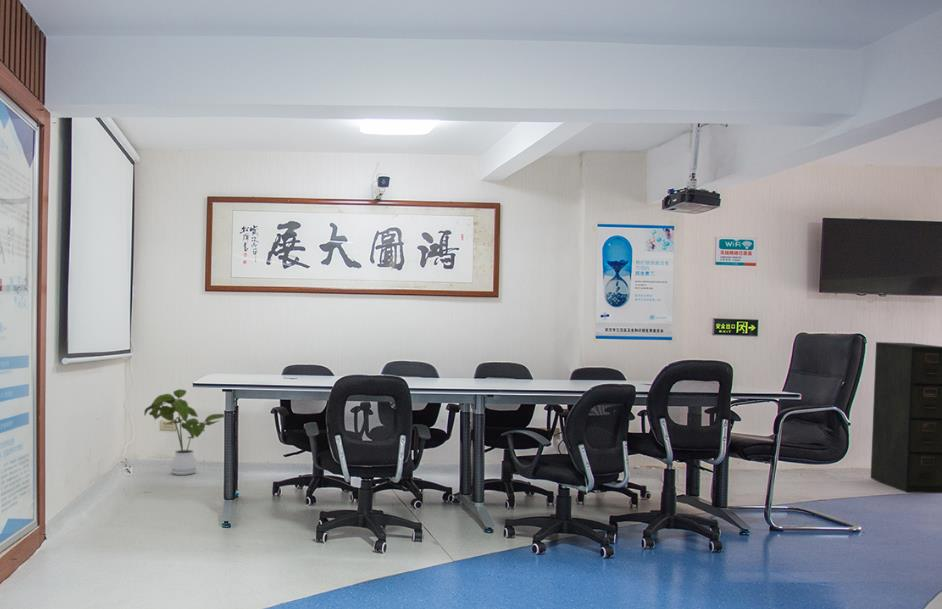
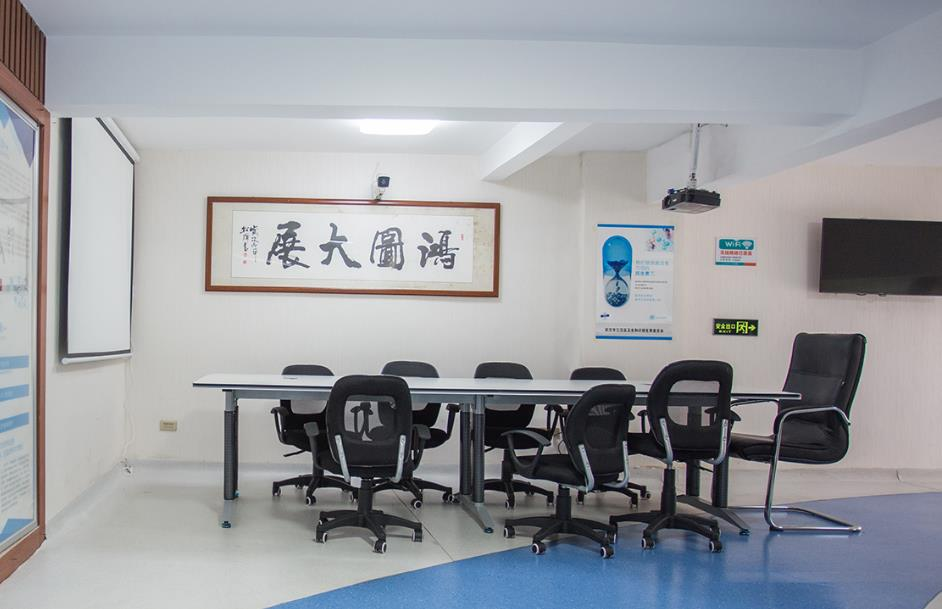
- house plant [143,388,225,476]
- filing cabinet [870,341,942,494]
